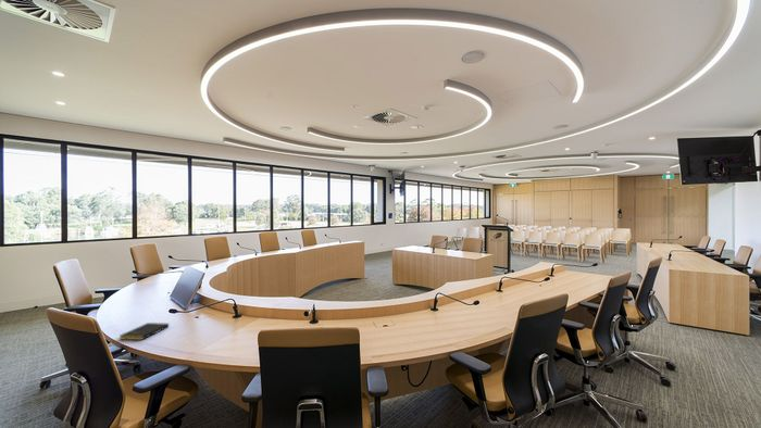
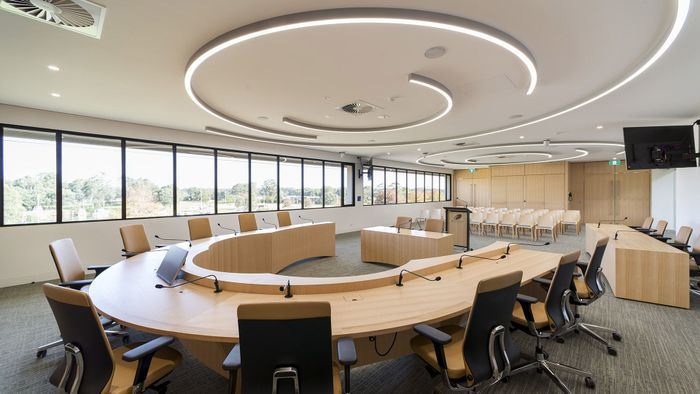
- book [118,322,170,341]
